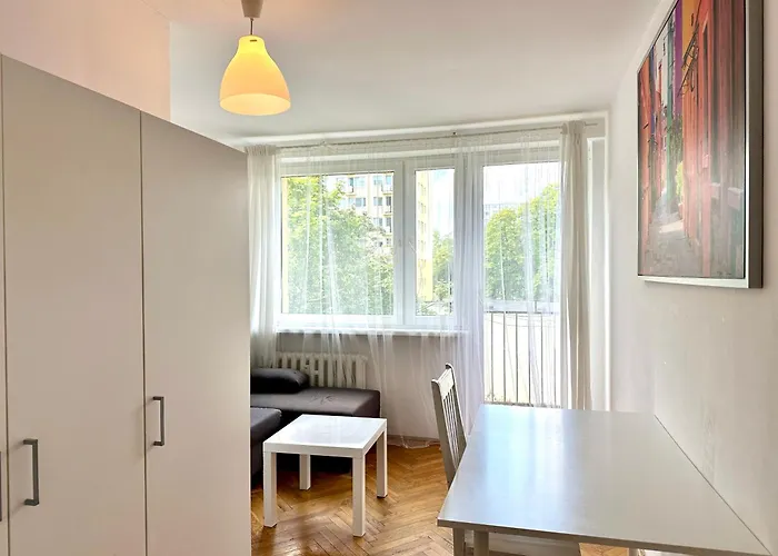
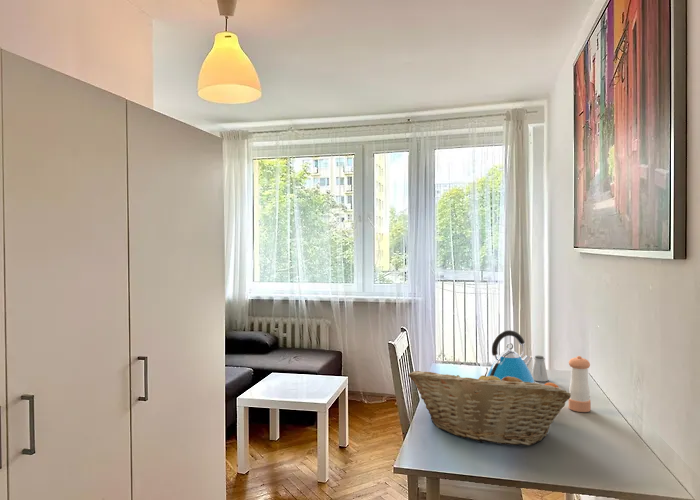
+ saltshaker [531,355,549,382]
+ pepper shaker [567,355,592,413]
+ fruit basket [408,367,571,446]
+ kettle [486,329,535,383]
